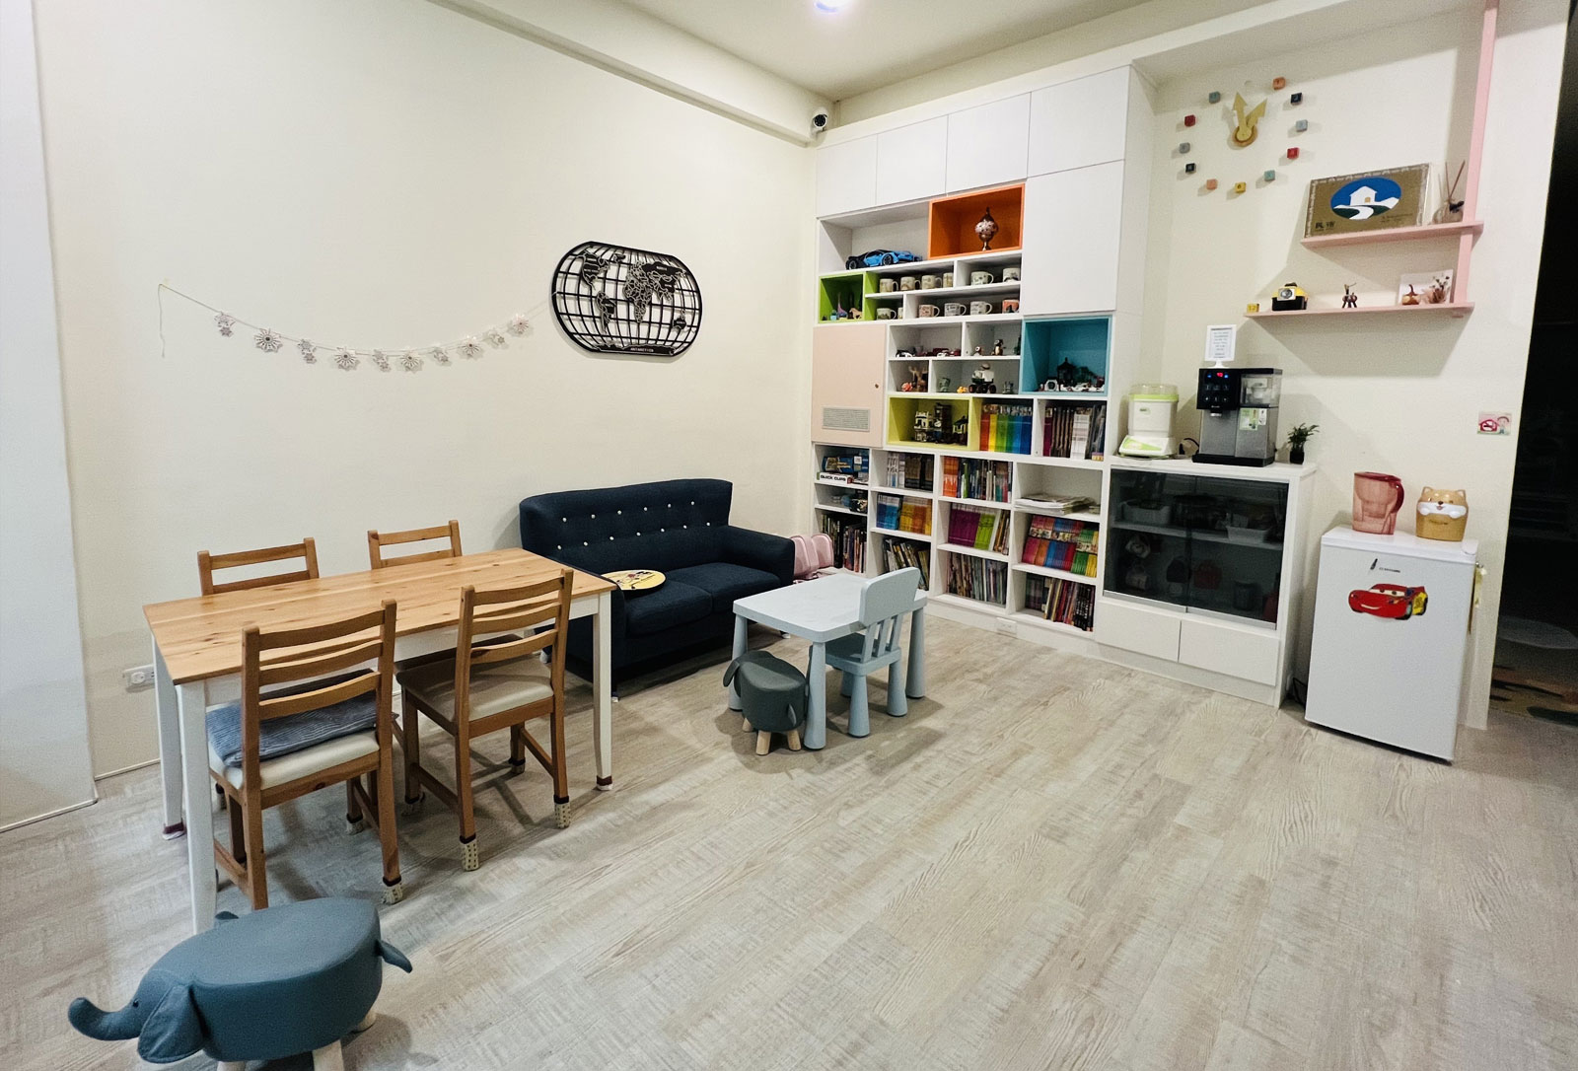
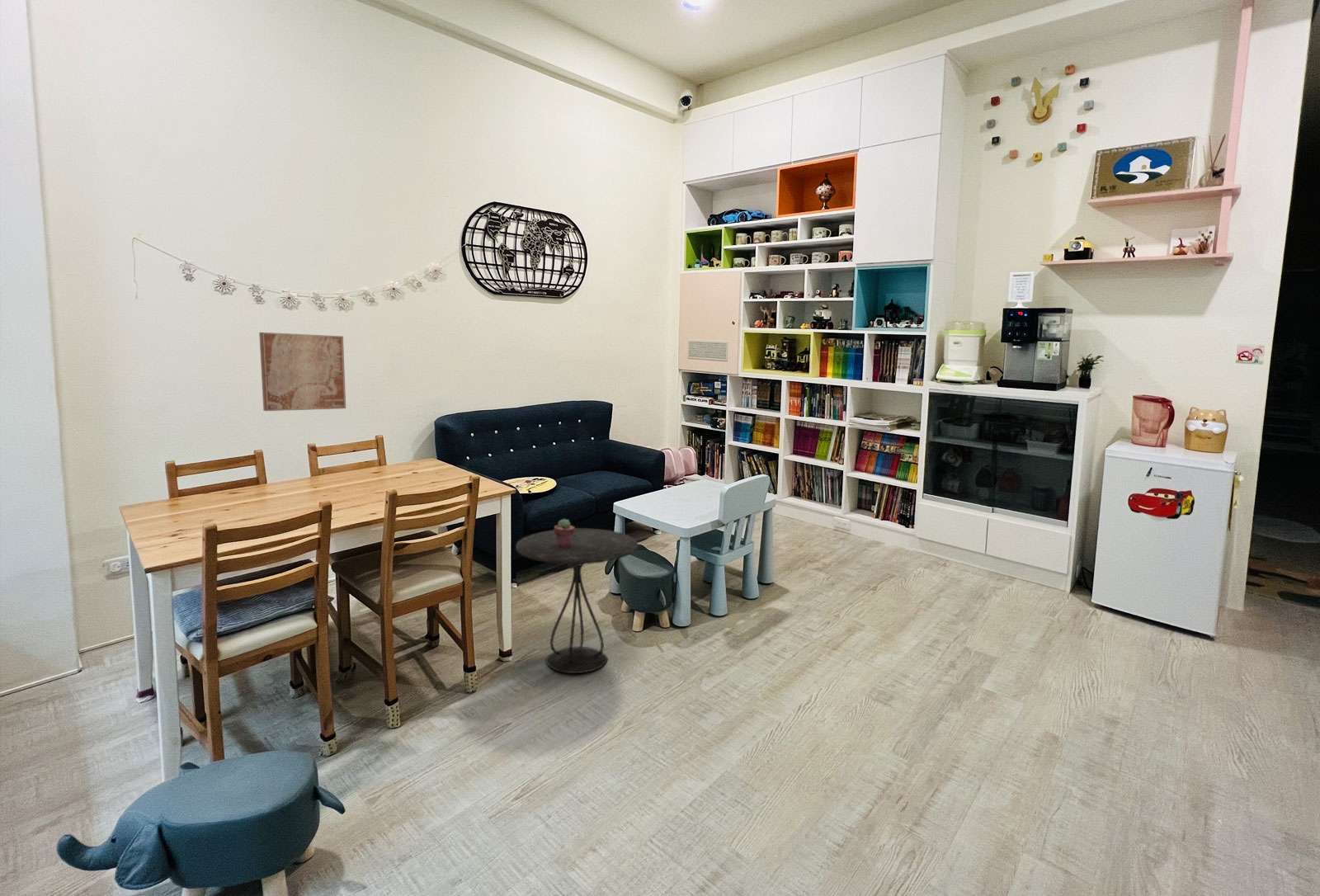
+ potted succulent [554,518,576,547]
+ side table [515,527,639,674]
+ wall art [258,332,347,412]
